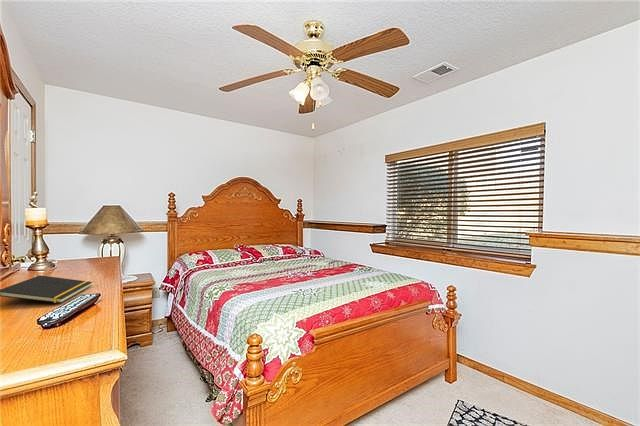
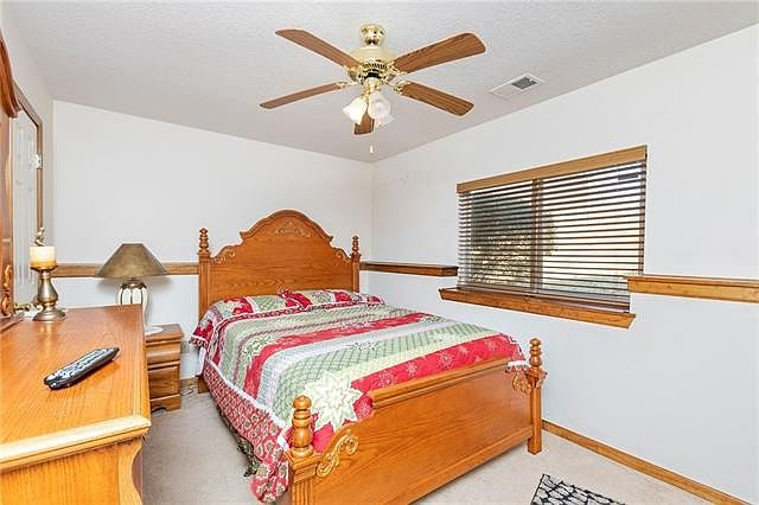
- notepad [0,274,93,304]
